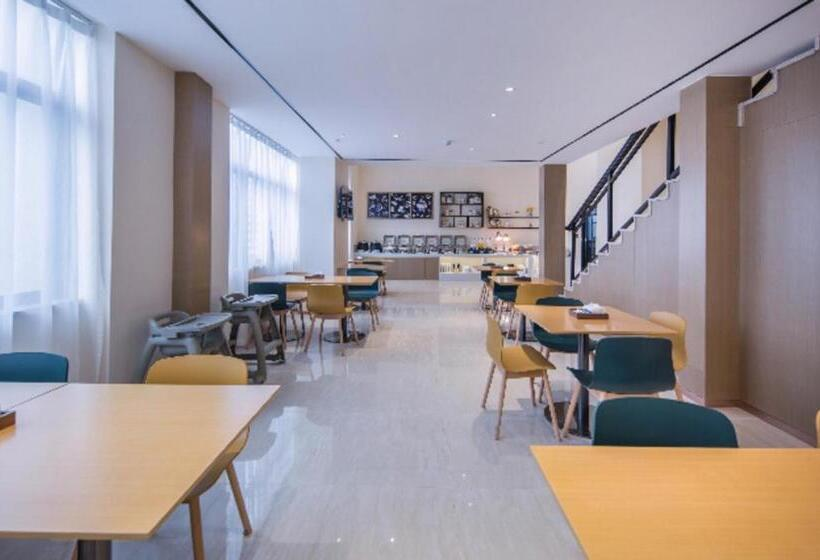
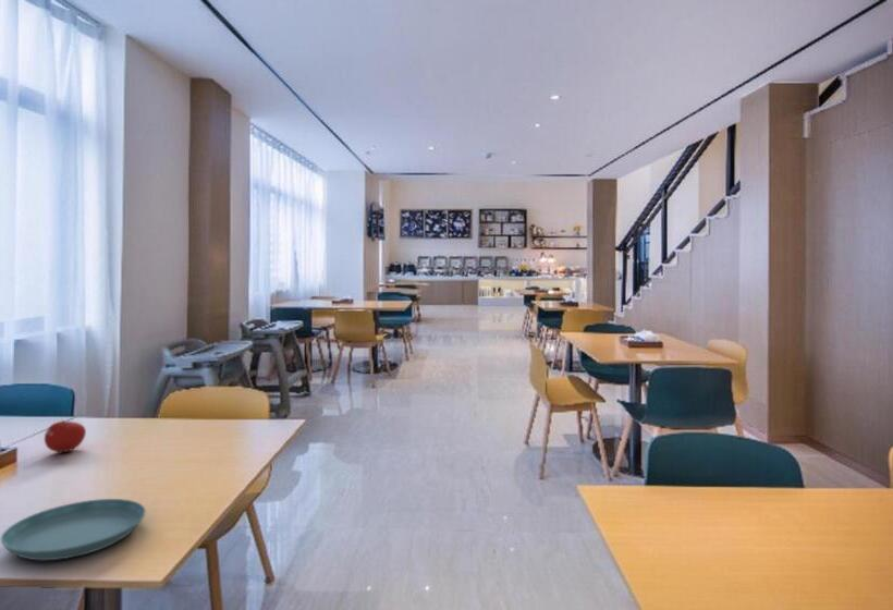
+ fruit [44,419,87,453]
+ saucer [0,498,147,561]
